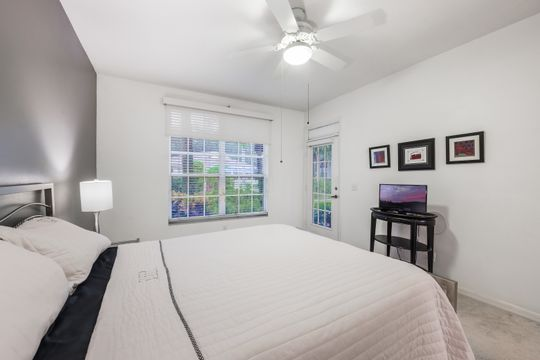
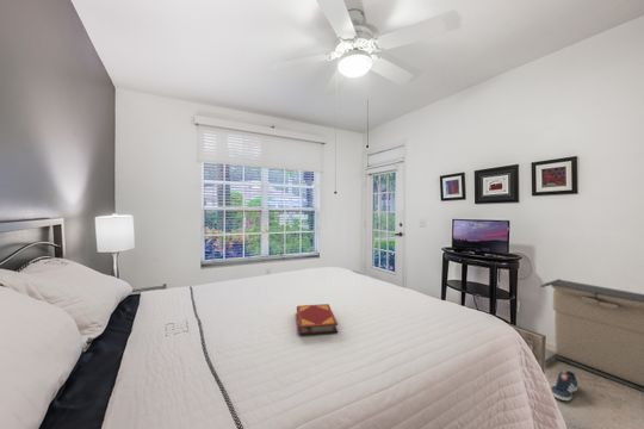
+ hardback book [296,303,339,336]
+ laundry hamper [539,278,644,393]
+ sneaker [550,369,578,402]
